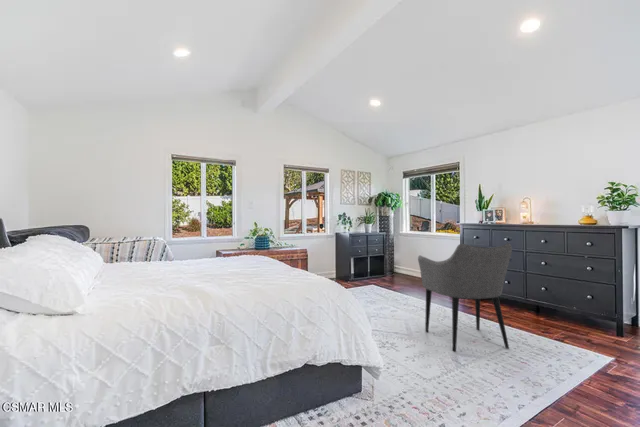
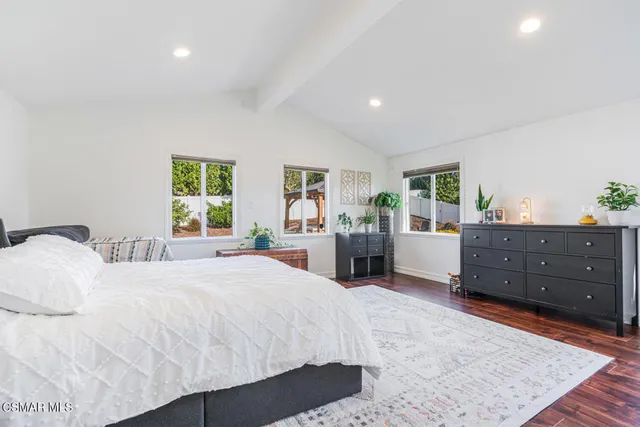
- armchair [417,242,513,352]
